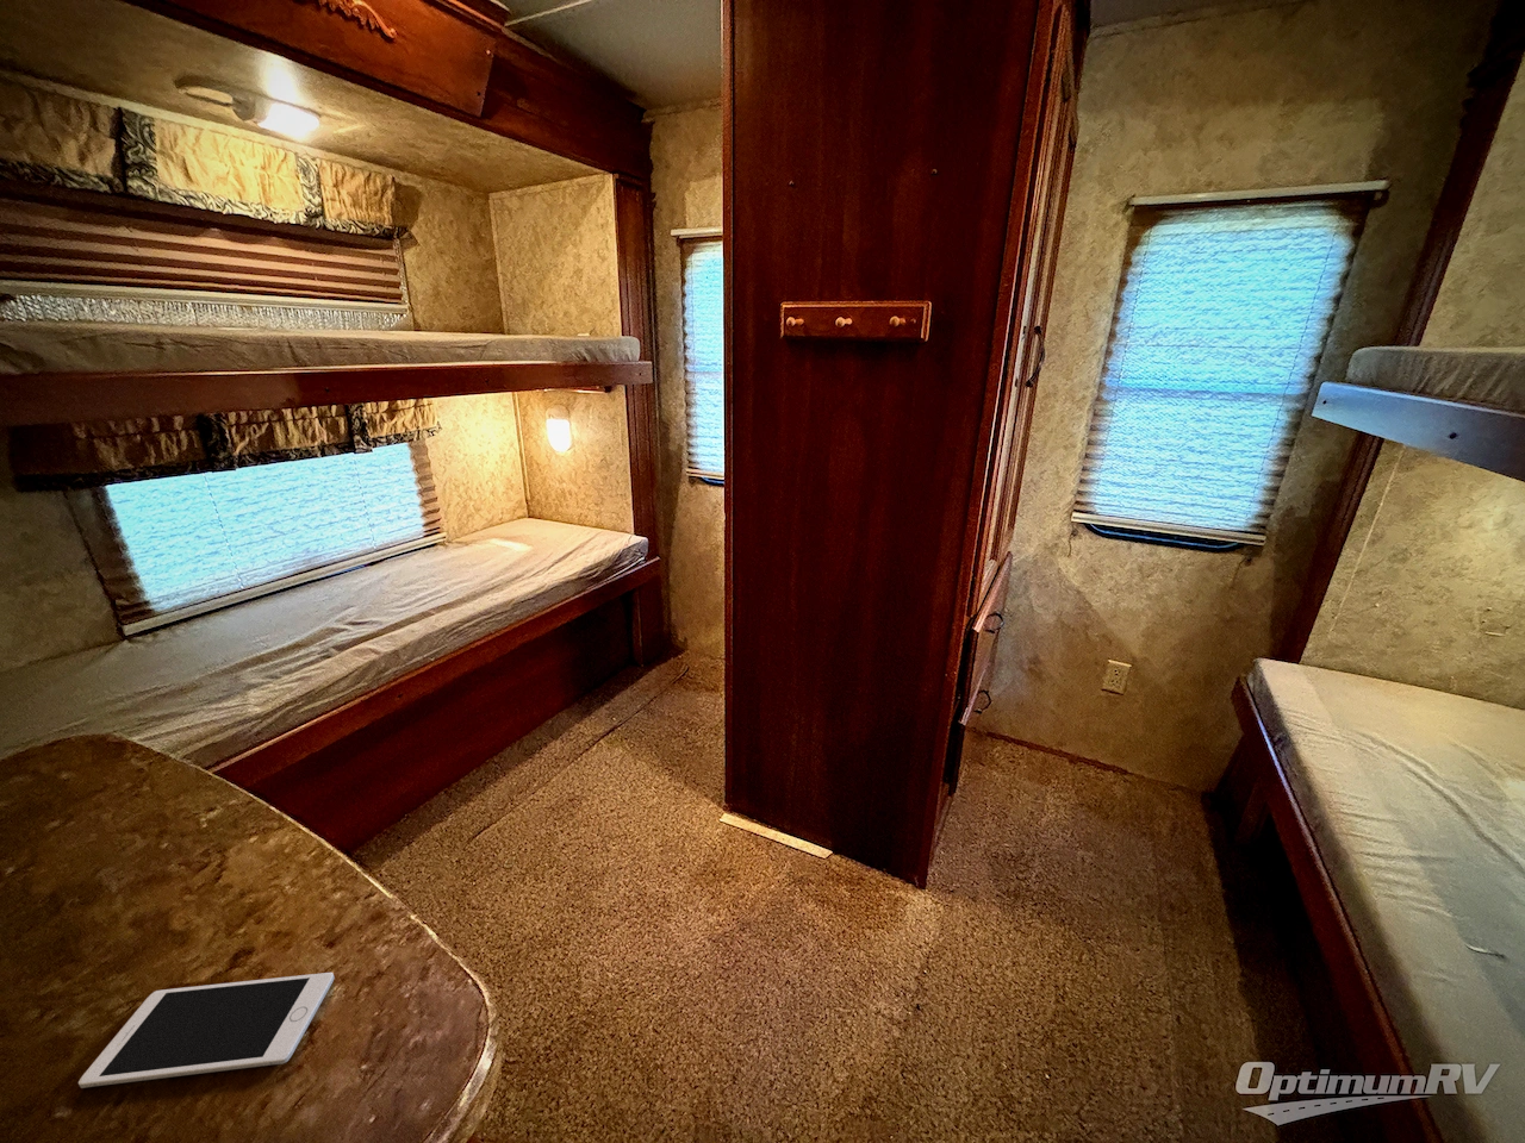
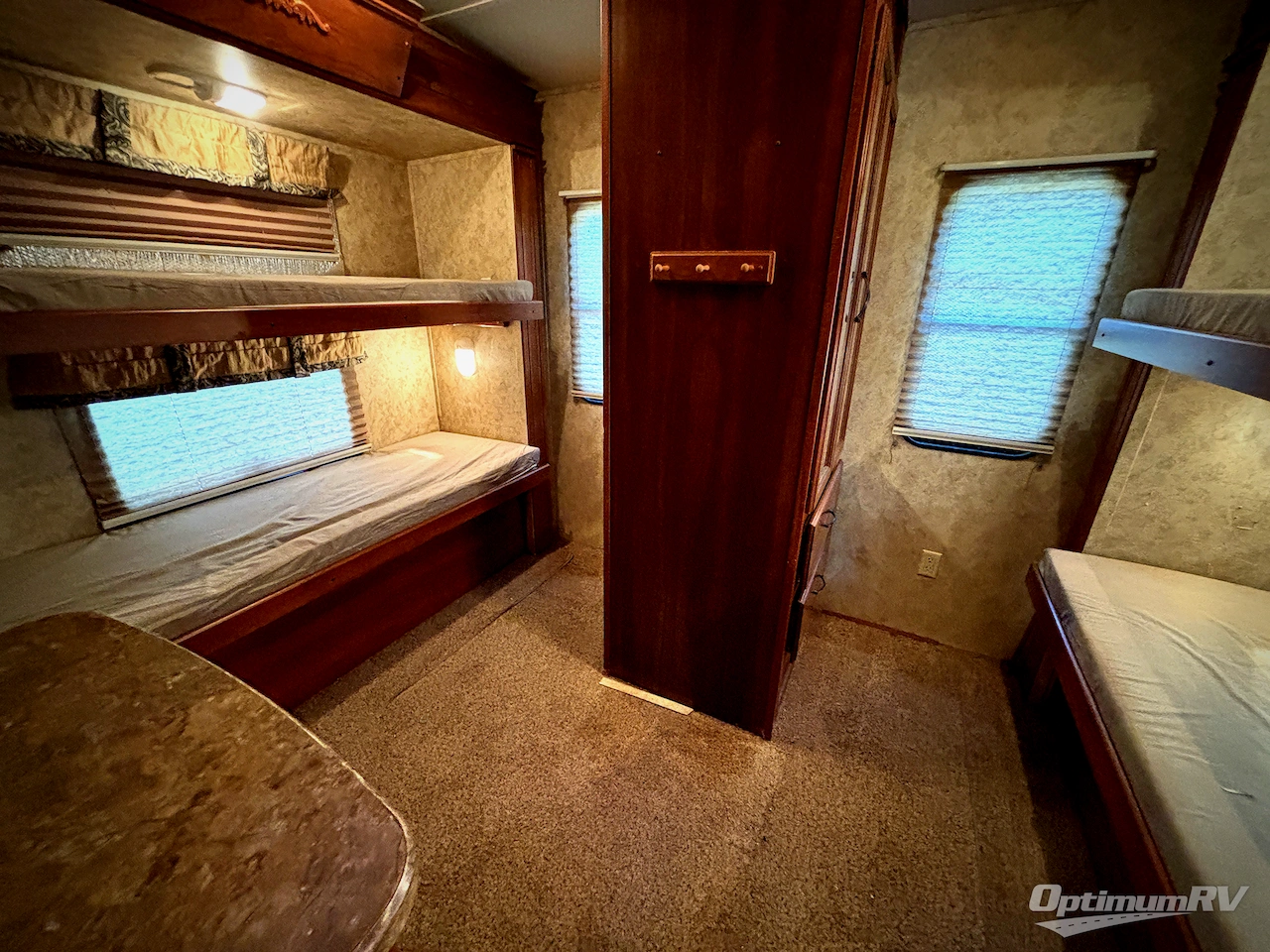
- cell phone [77,971,335,1089]
